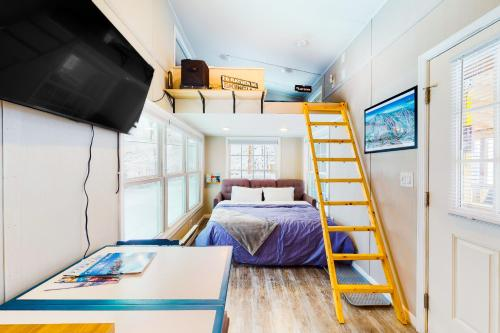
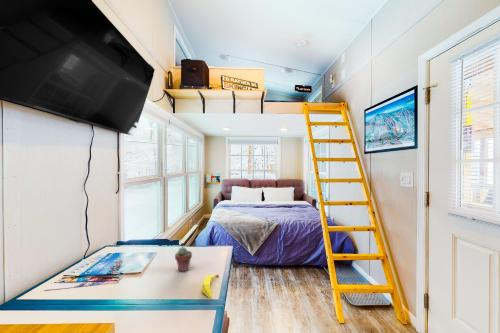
+ banana [200,274,220,299]
+ potted succulent [174,246,193,272]
